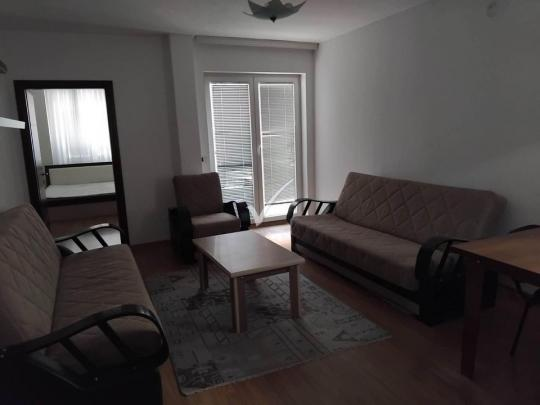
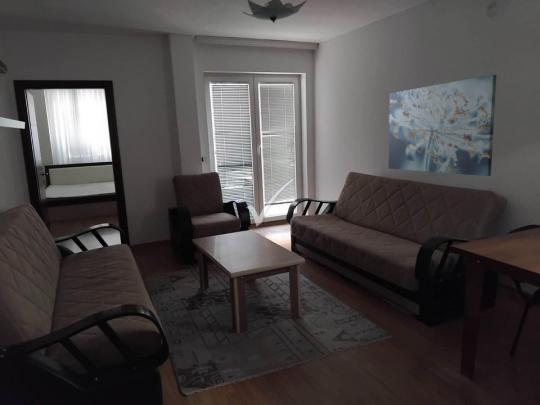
+ wall art [388,74,497,177]
